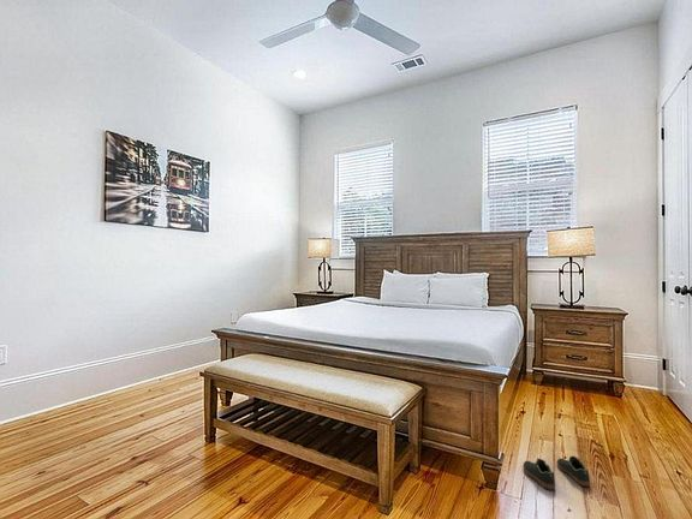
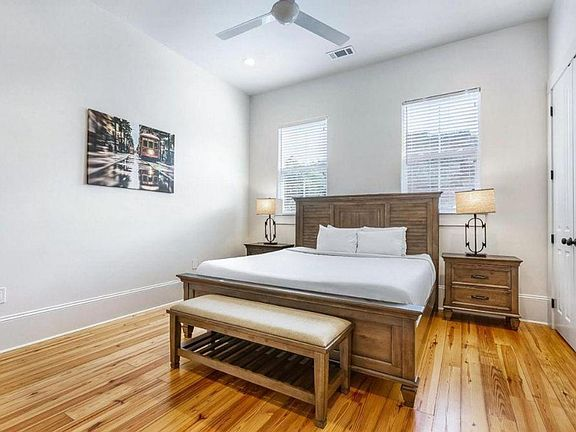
- shoe [521,455,591,491]
